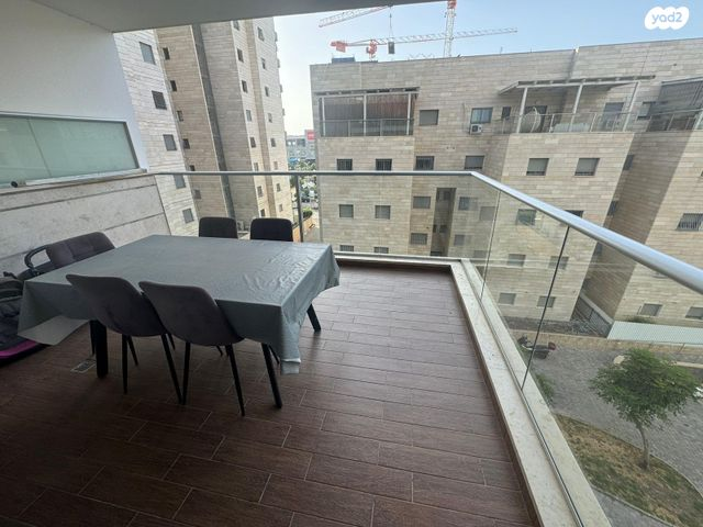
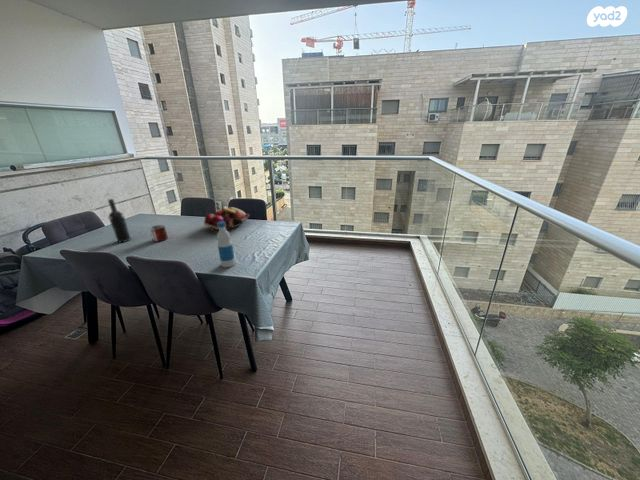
+ wine bottle [107,198,132,243]
+ fruit basket [203,206,250,232]
+ mug [149,224,169,242]
+ bottle [216,222,236,268]
